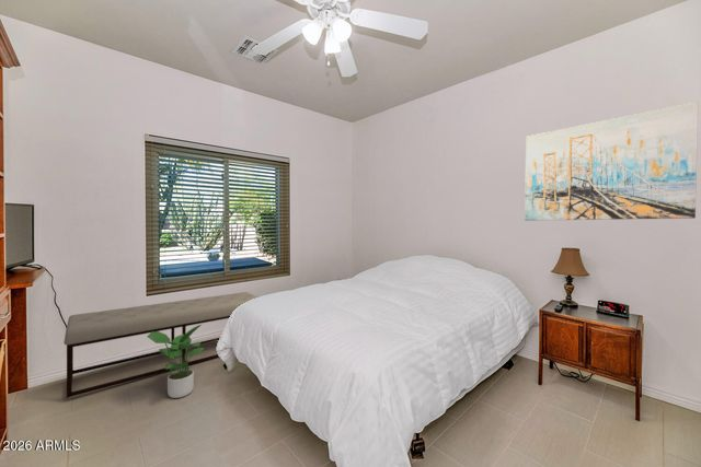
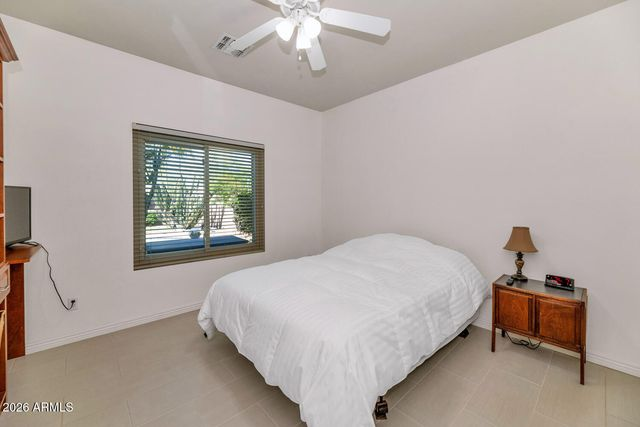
- potted plant [146,324,205,399]
- wall art [524,101,699,222]
- bench [62,291,260,399]
